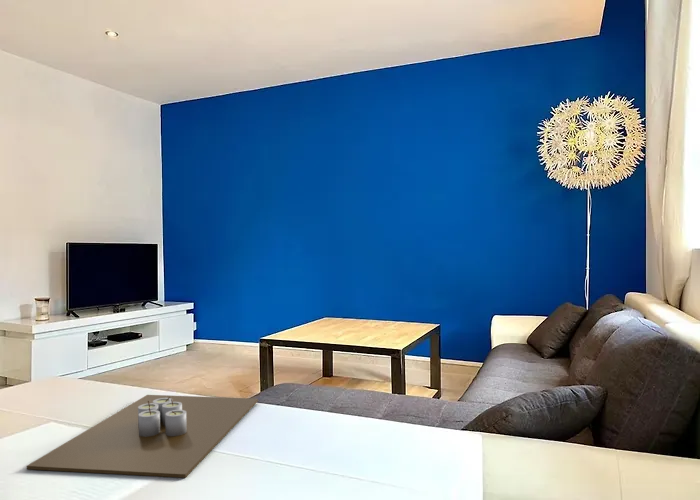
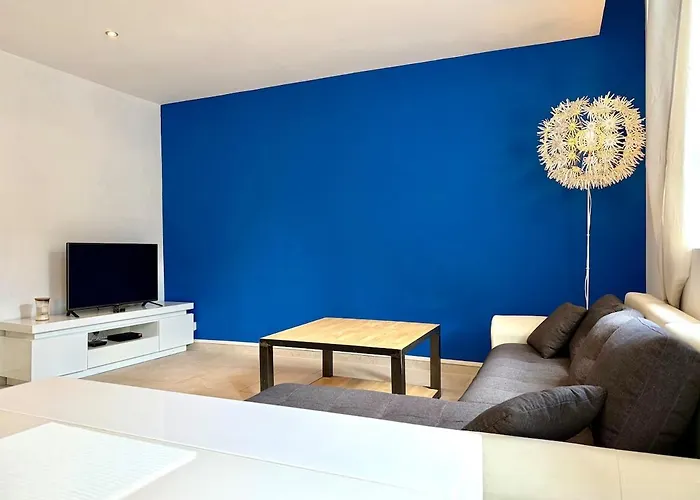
- candle [26,394,259,479]
